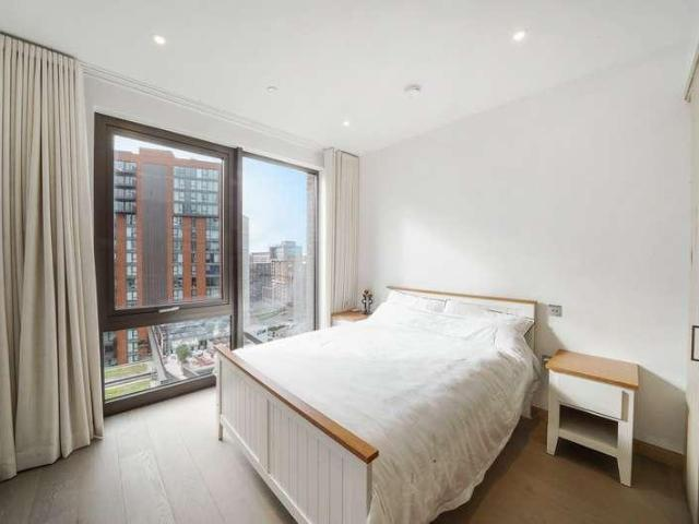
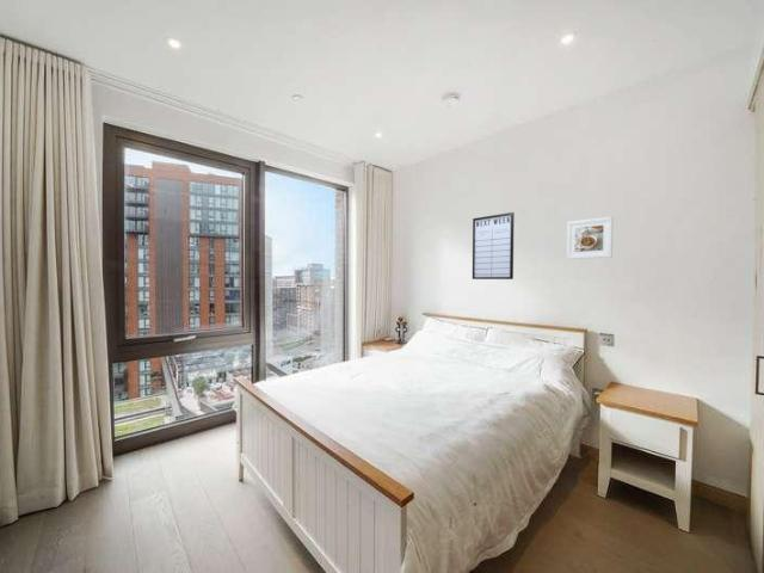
+ writing board [472,211,516,281]
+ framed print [566,216,614,260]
